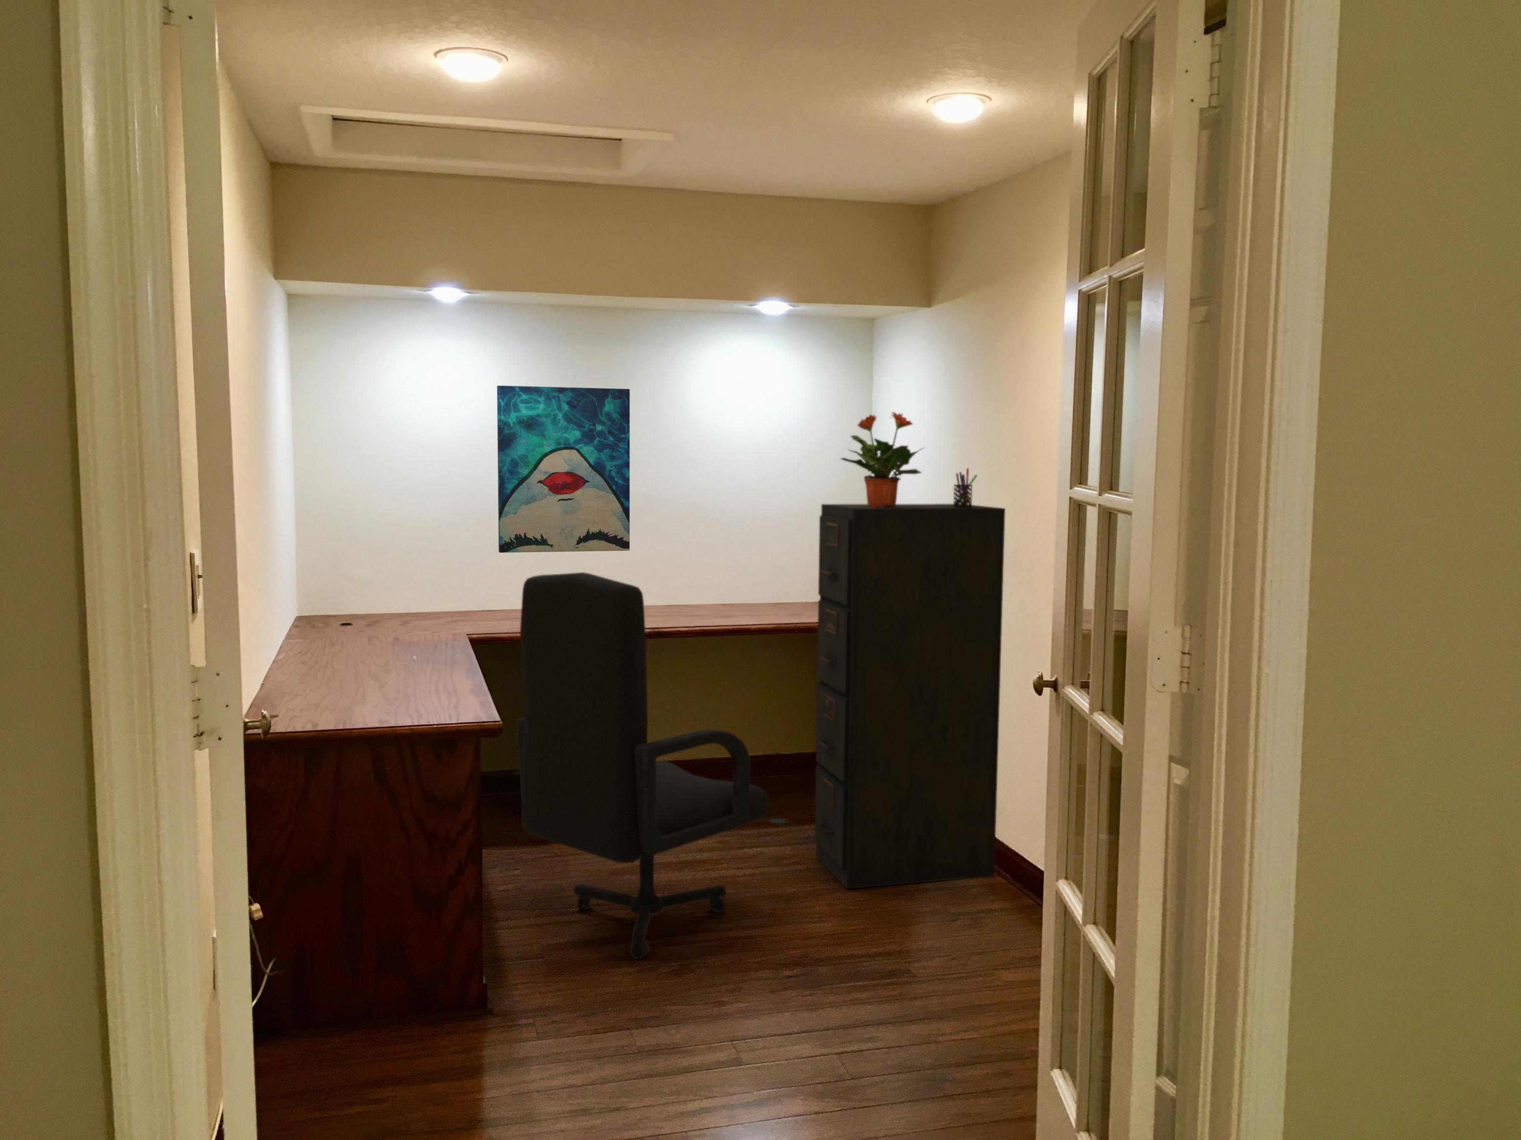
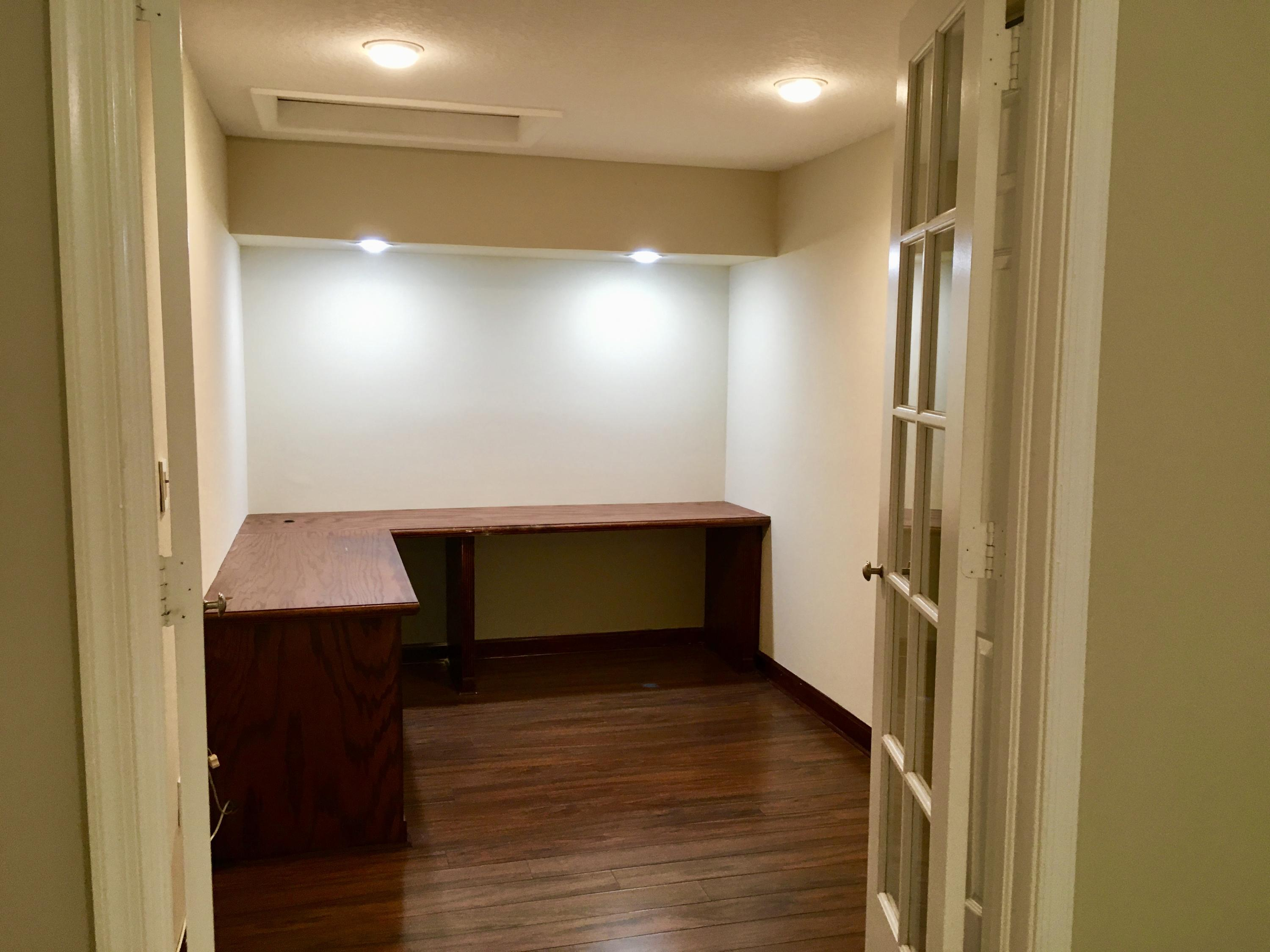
- potted plant [840,412,926,508]
- chair [516,571,769,959]
- filing cabinet [814,503,1006,890]
- pen holder [953,468,978,508]
- wall art [496,386,630,553]
